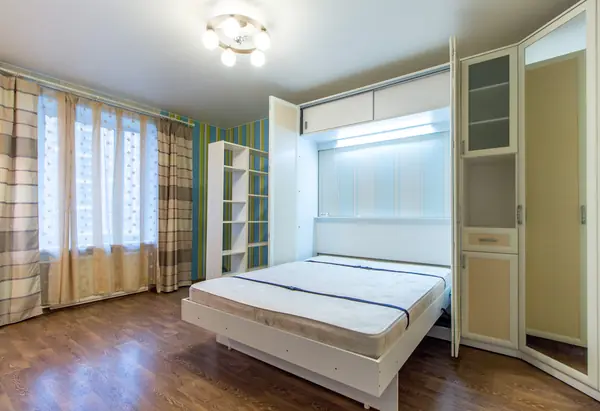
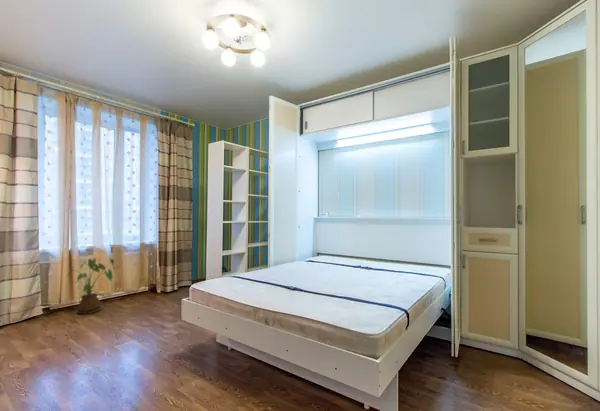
+ house plant [66,257,116,315]
